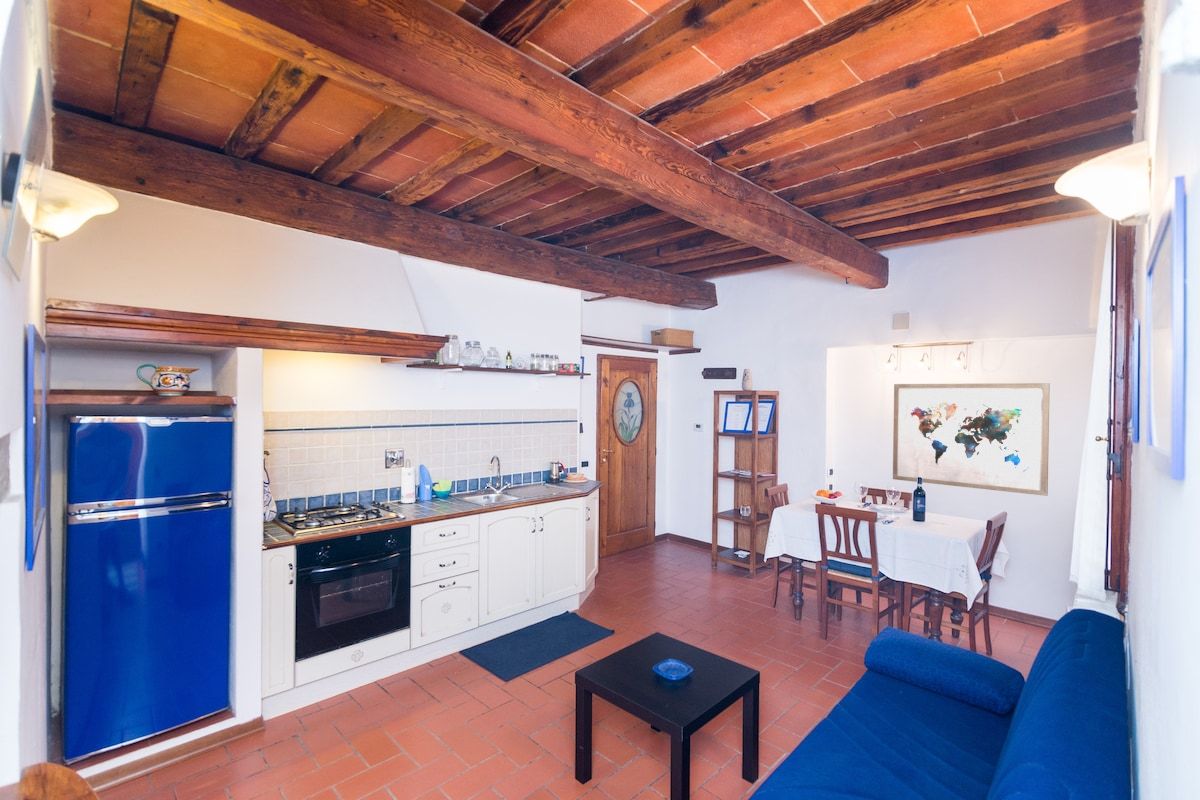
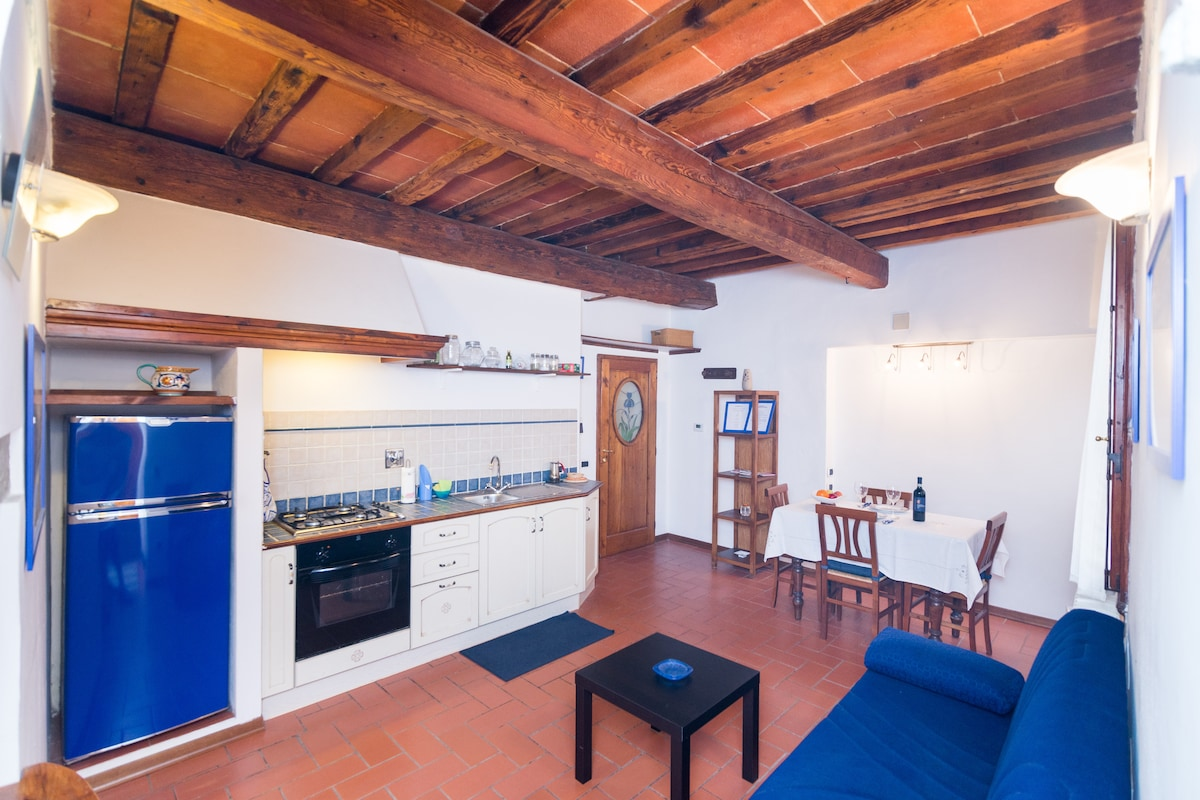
- wall art [892,382,1051,497]
